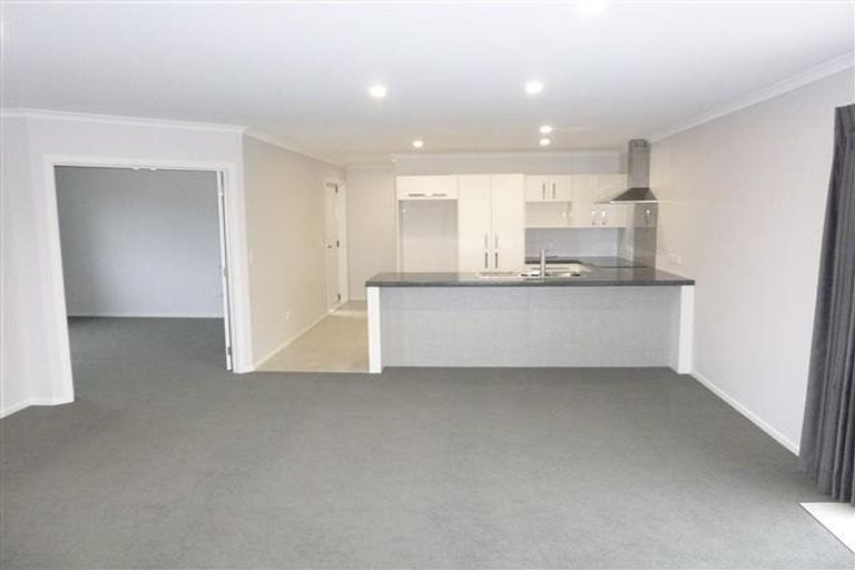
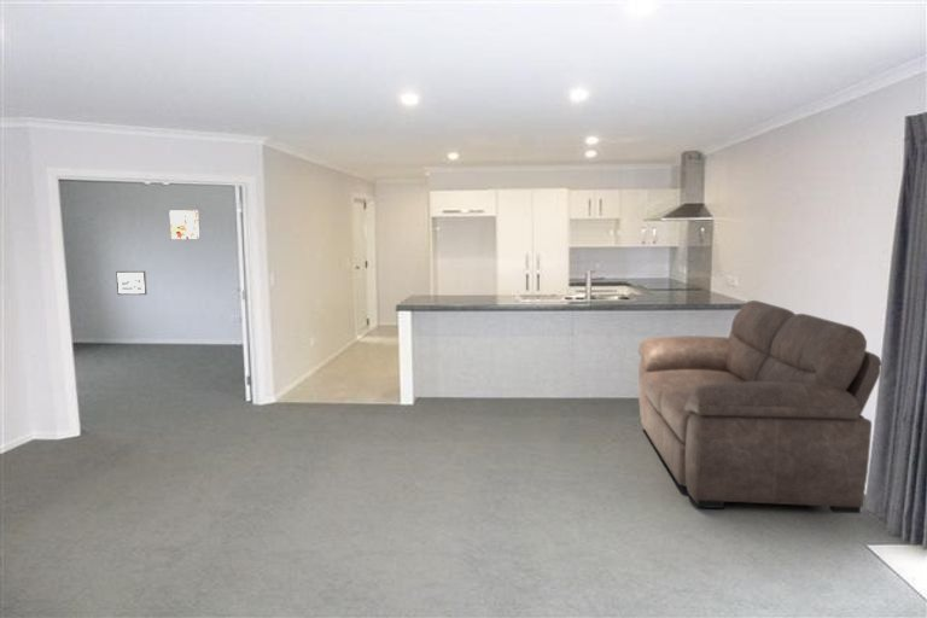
+ picture frame [115,270,148,296]
+ sofa [637,299,882,514]
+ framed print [168,209,202,241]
